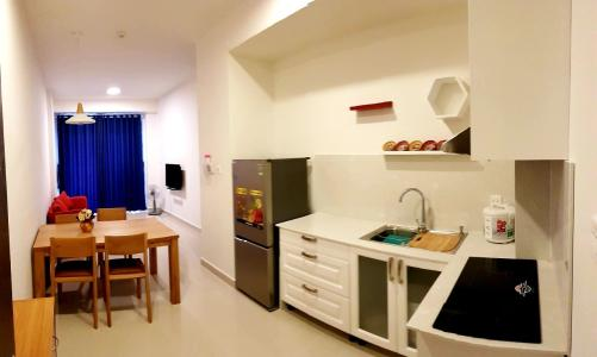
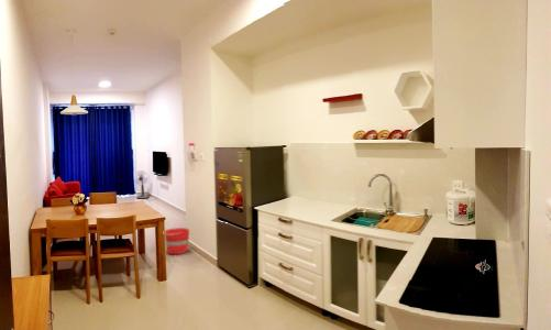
+ bucket [164,227,190,255]
